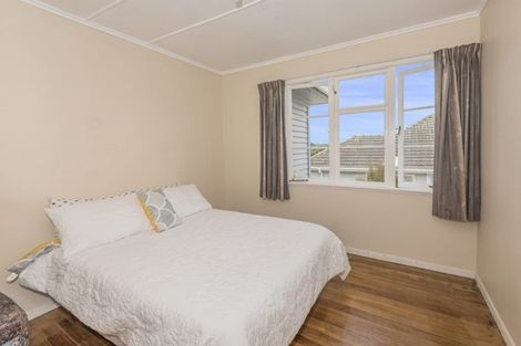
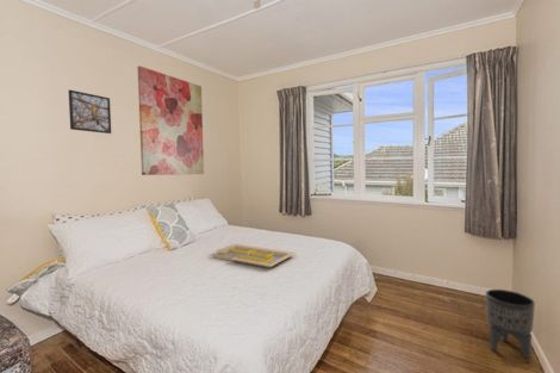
+ serving tray [212,243,297,269]
+ planter [485,288,536,360]
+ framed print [68,88,112,135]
+ wall art [137,64,205,176]
